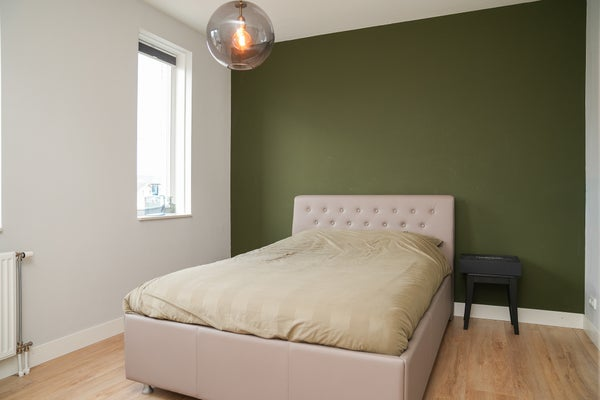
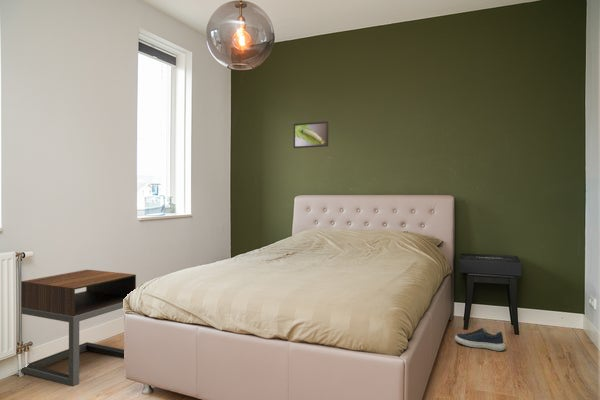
+ shoe [454,327,506,352]
+ nightstand [20,269,137,387]
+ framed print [293,120,329,149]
